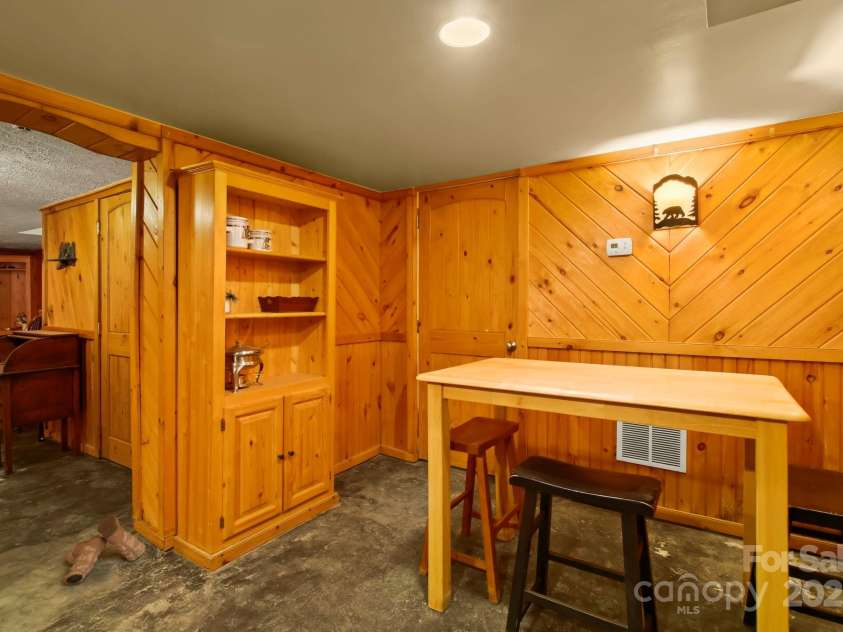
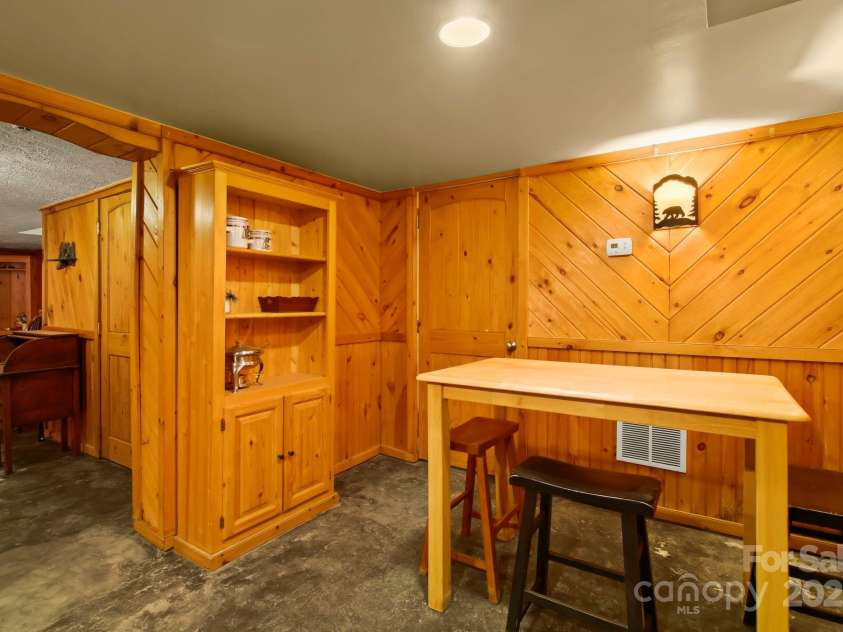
- boots [63,514,146,586]
